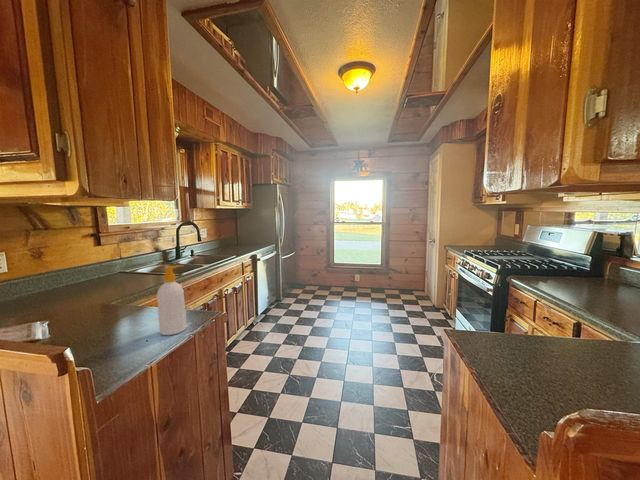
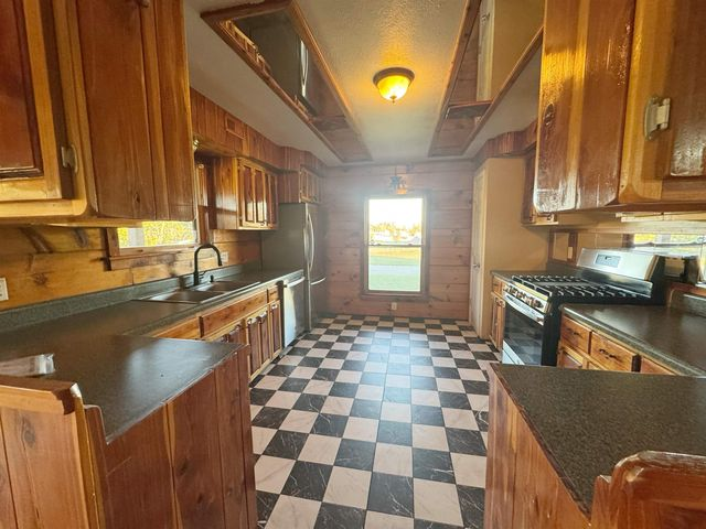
- soap bottle [156,264,187,336]
